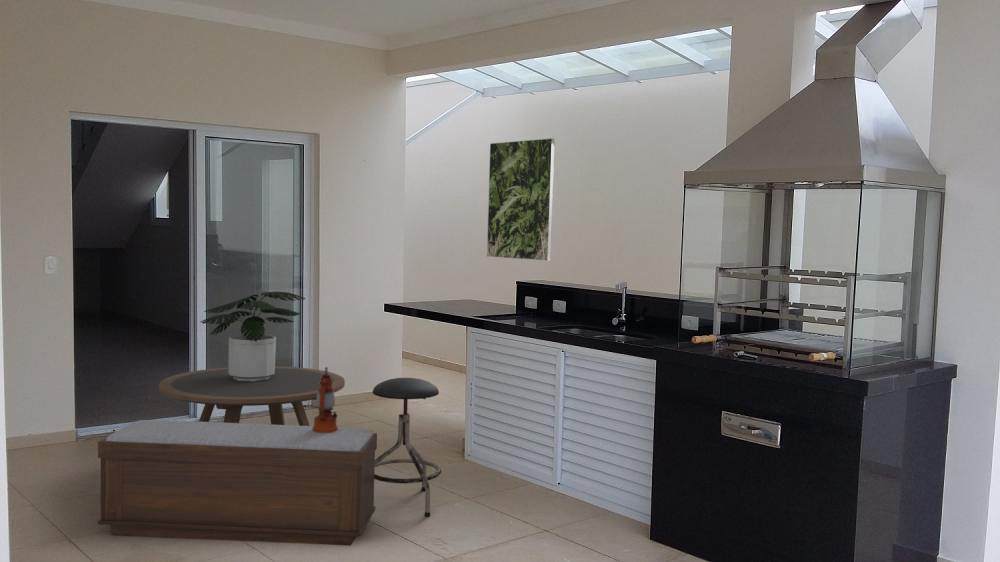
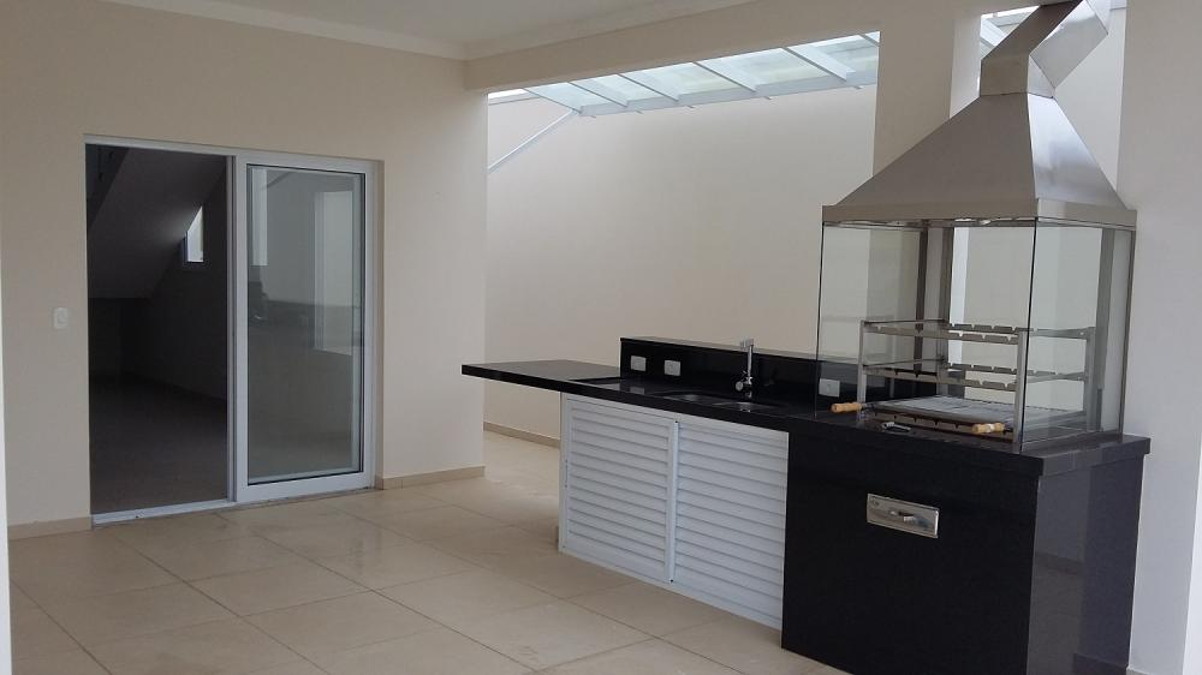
- bench [97,419,378,547]
- coffee table [158,365,346,426]
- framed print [486,137,555,262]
- lantern [313,366,339,433]
- potted plant [200,291,306,381]
- stool [372,377,442,518]
